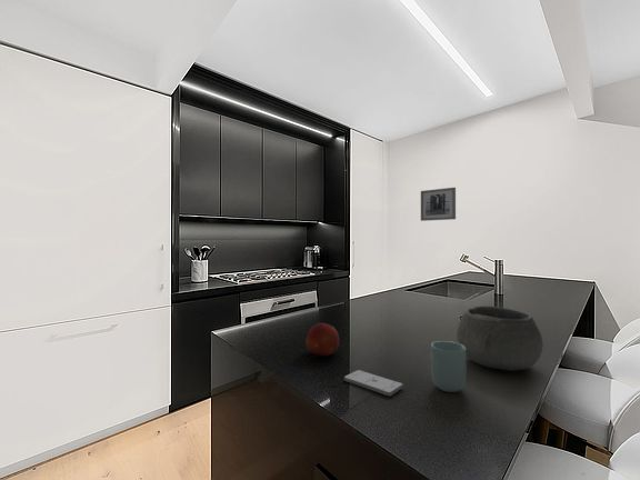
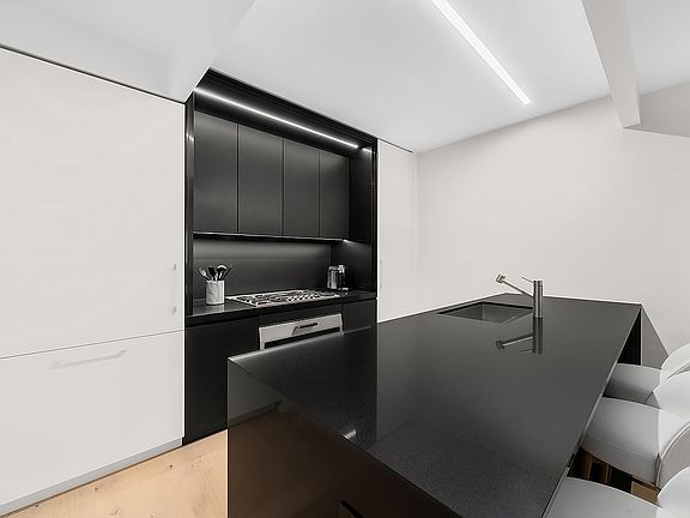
- bowl [456,304,544,372]
- wall art [420,187,457,222]
- smartphone [343,369,404,397]
- fruit [304,322,340,357]
- cup [430,340,468,393]
